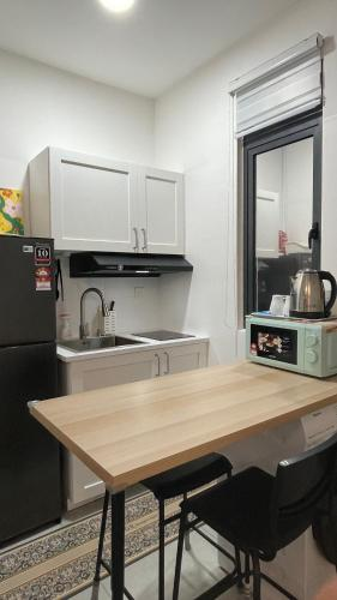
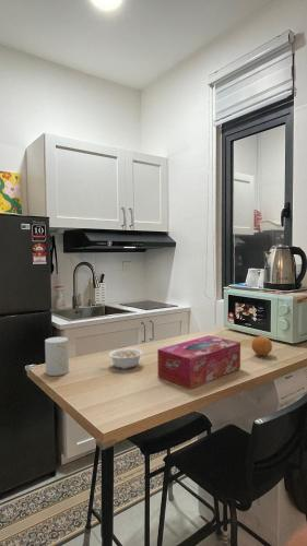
+ cup [44,336,70,377]
+ tissue box [156,334,241,390]
+ fruit [250,335,273,357]
+ legume [101,347,144,370]
